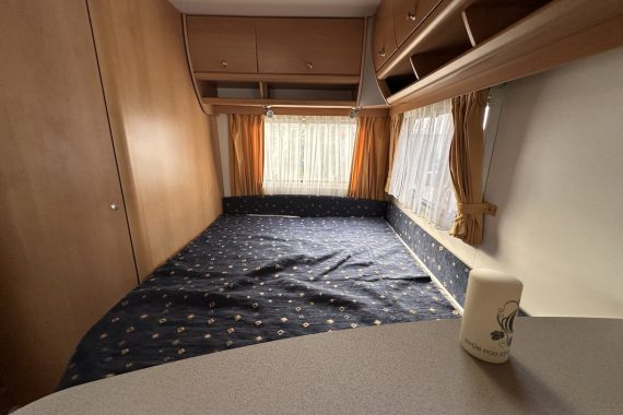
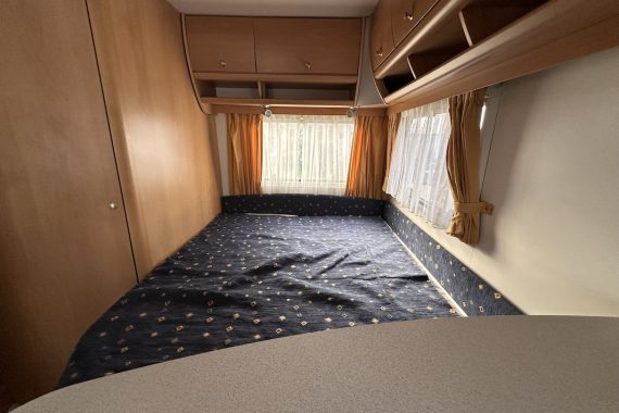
- candle [458,268,525,365]
